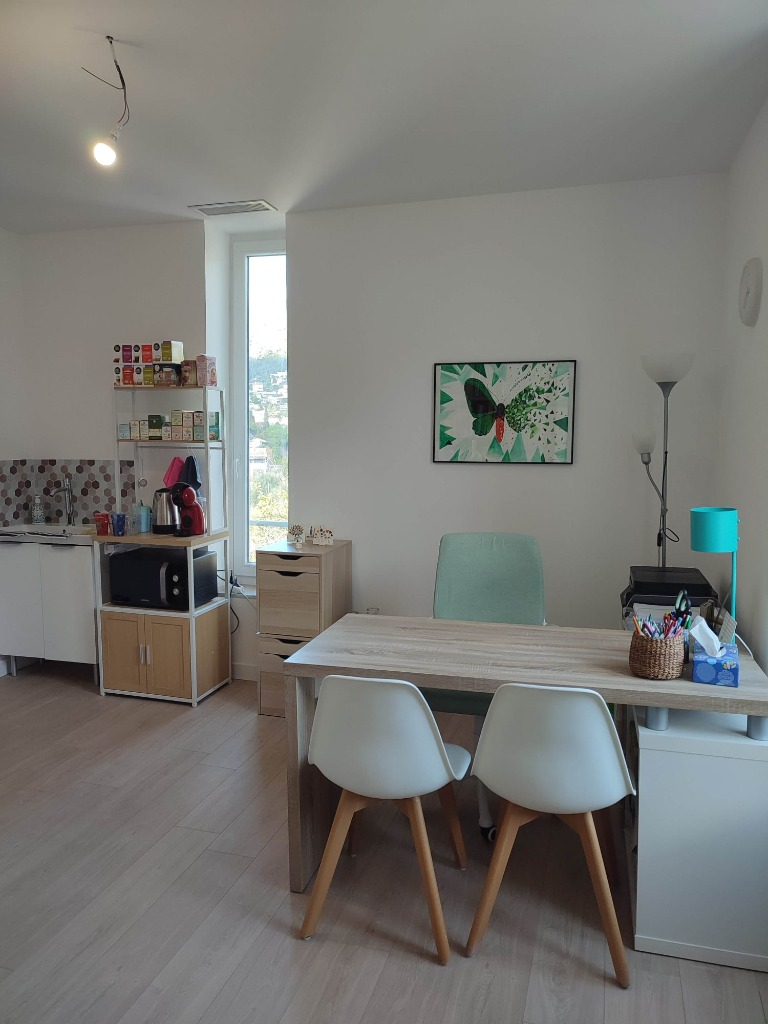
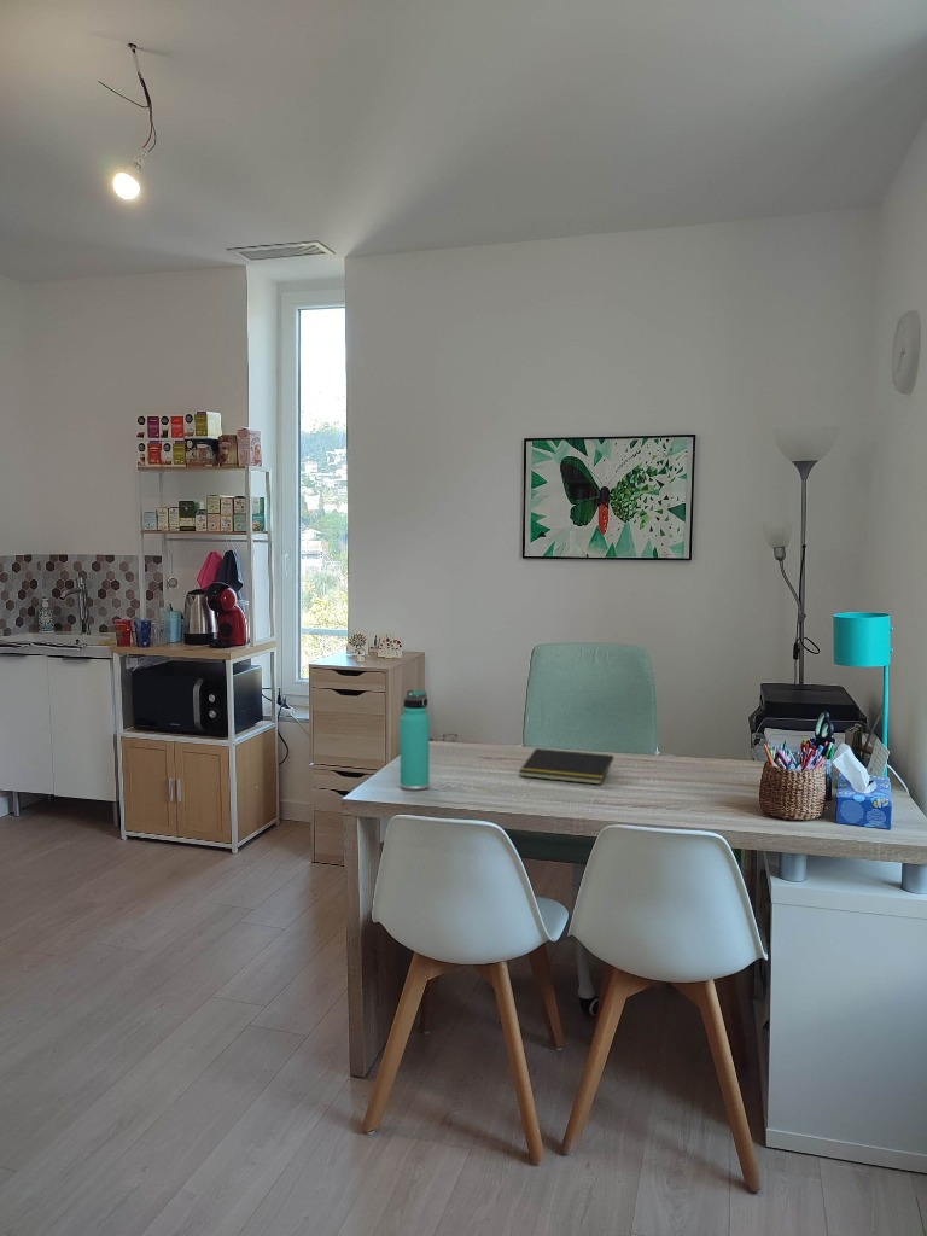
+ notepad [518,747,614,786]
+ thermos bottle [400,689,431,792]
